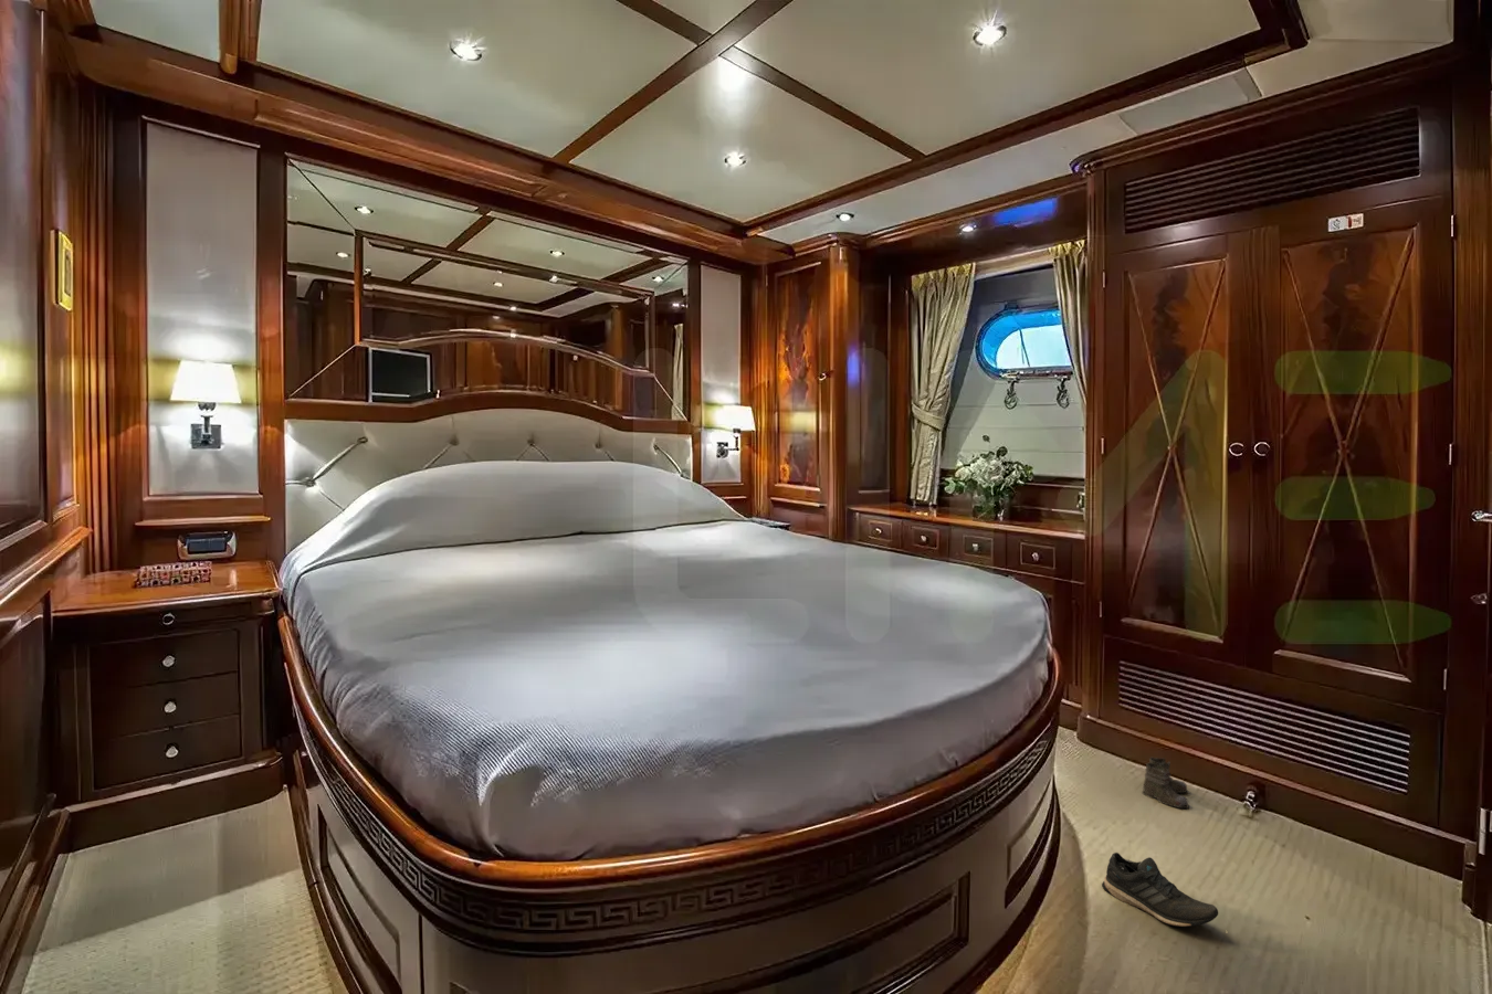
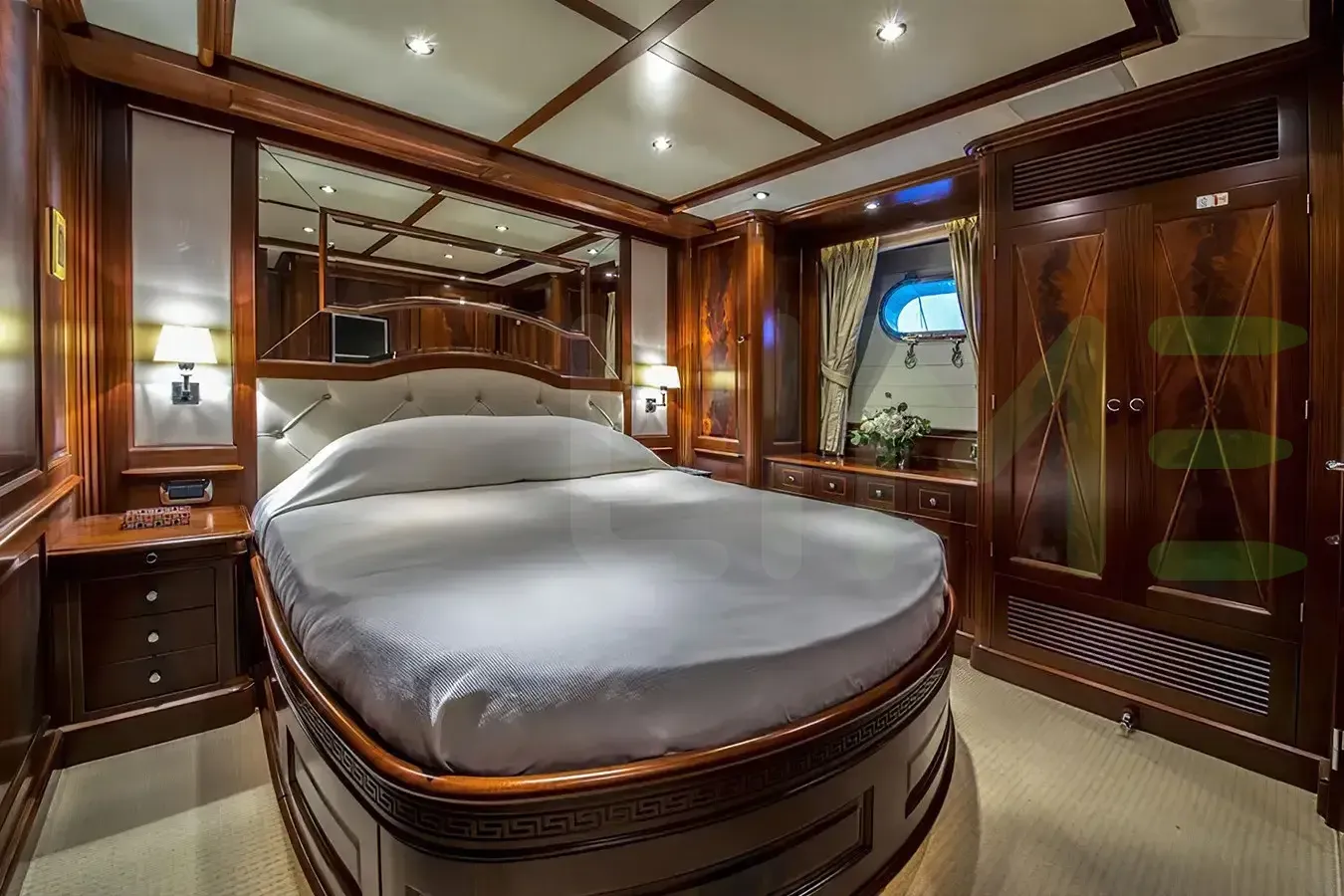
- shoe [1101,852,1219,927]
- boots [1140,757,1190,810]
